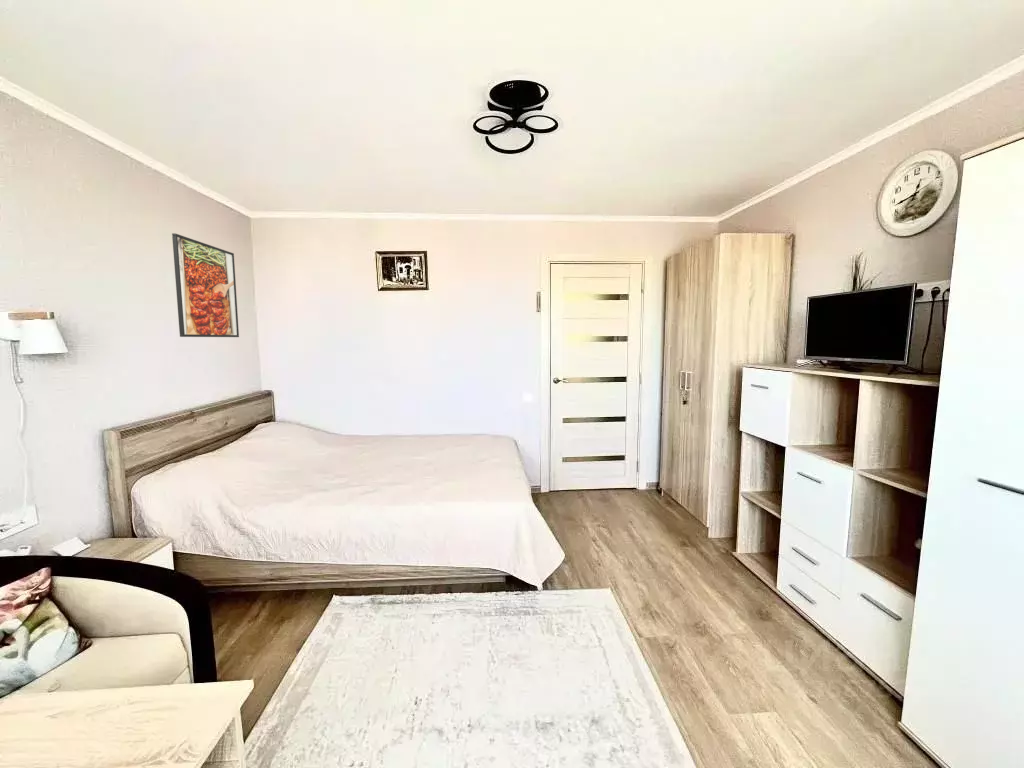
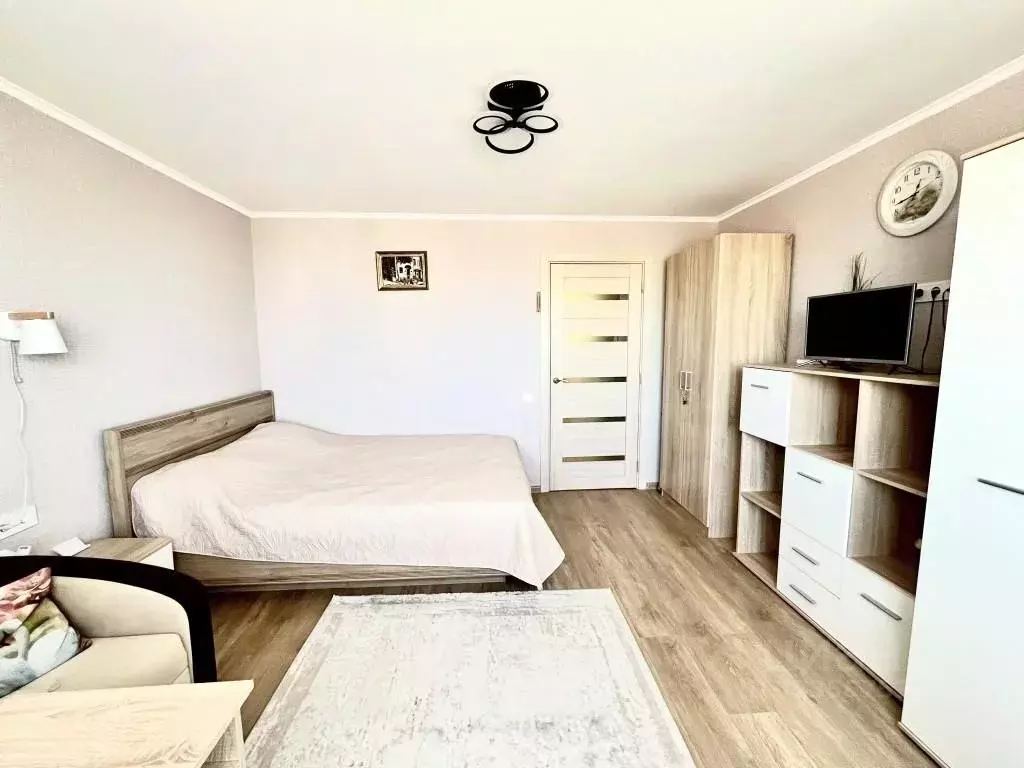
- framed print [171,232,240,338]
